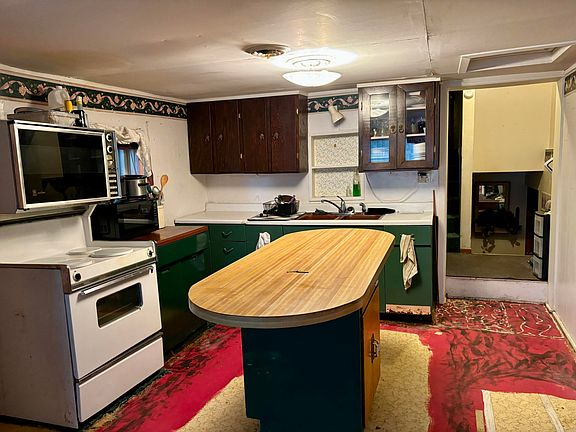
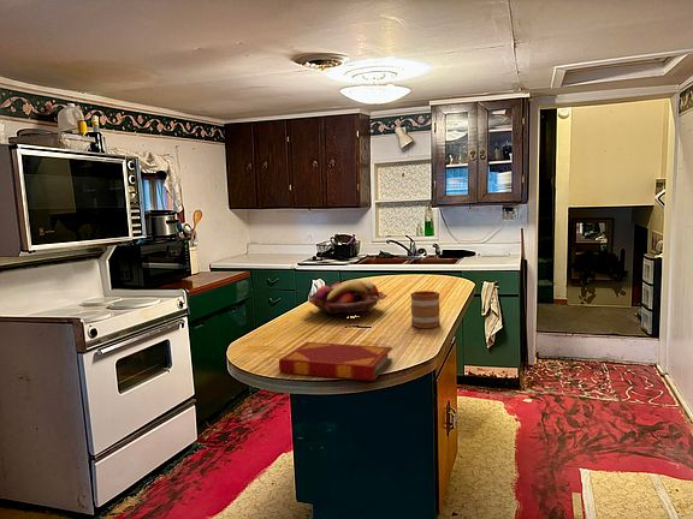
+ hardback book [278,341,393,382]
+ fruit basket [308,279,389,317]
+ mug [409,290,442,329]
